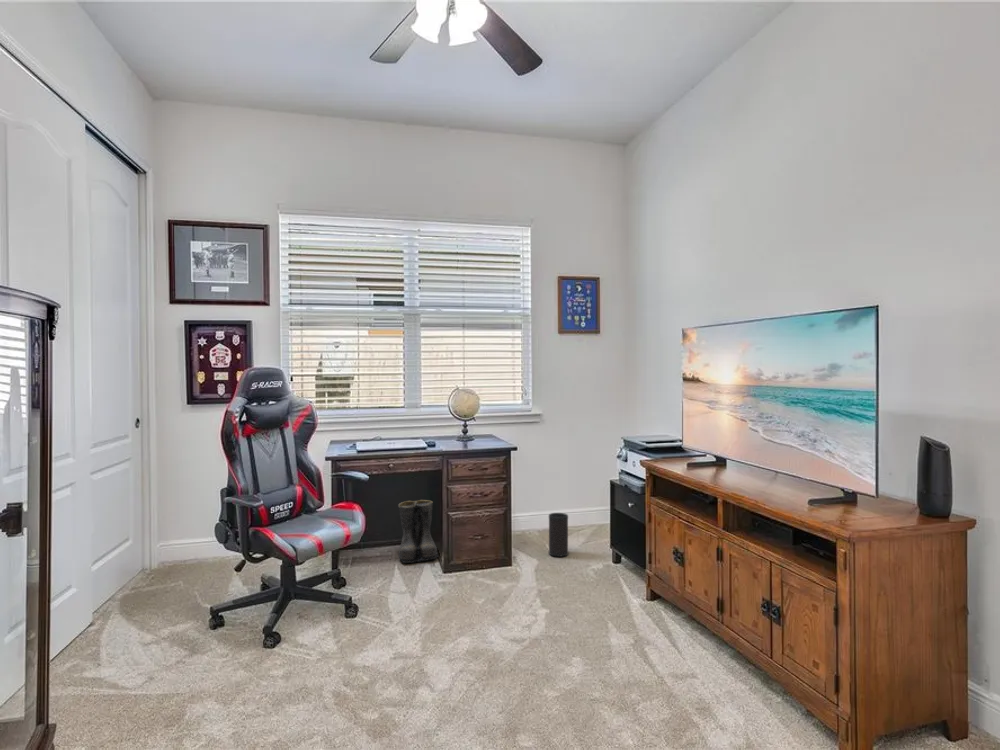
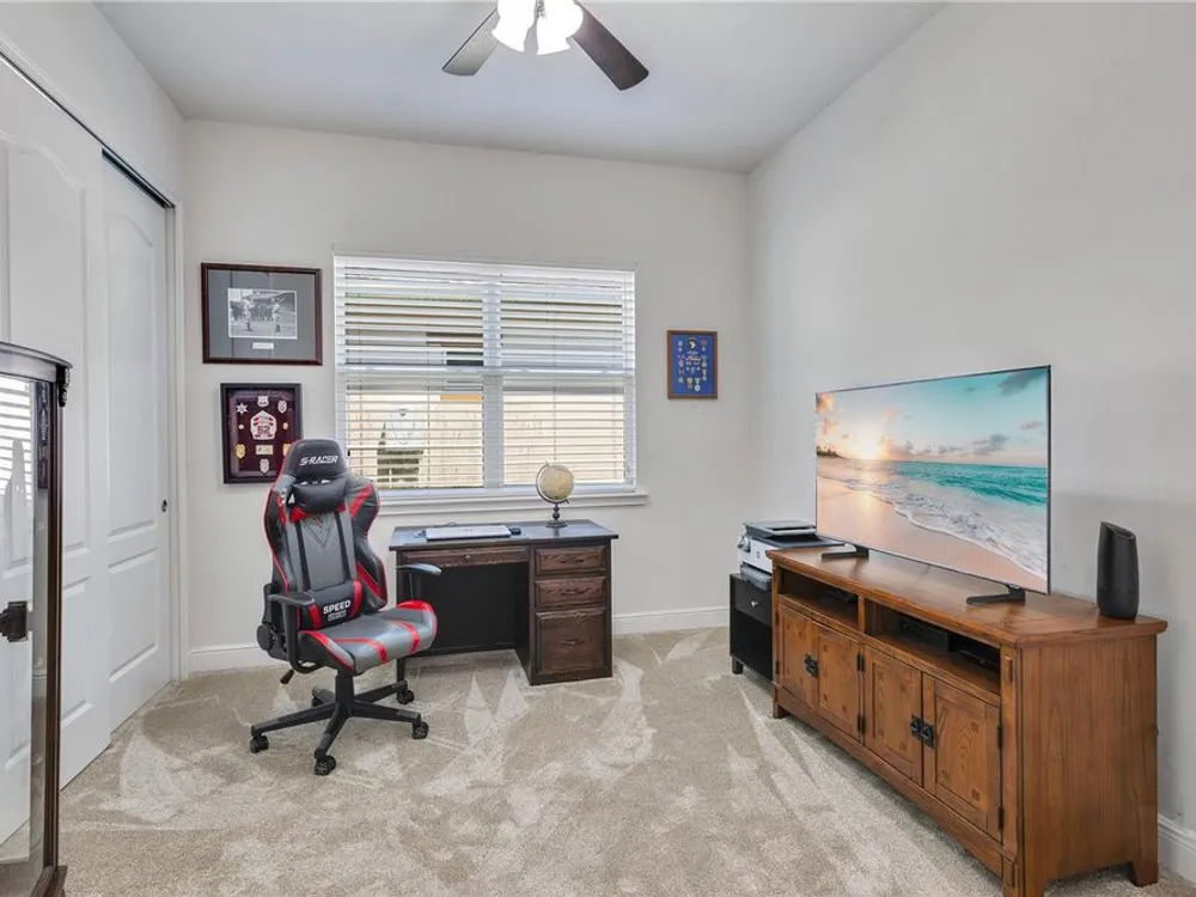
- speaker [548,512,569,558]
- boots [397,499,440,564]
